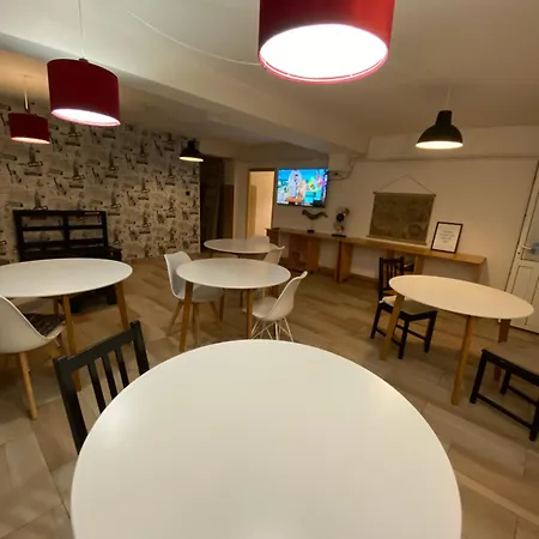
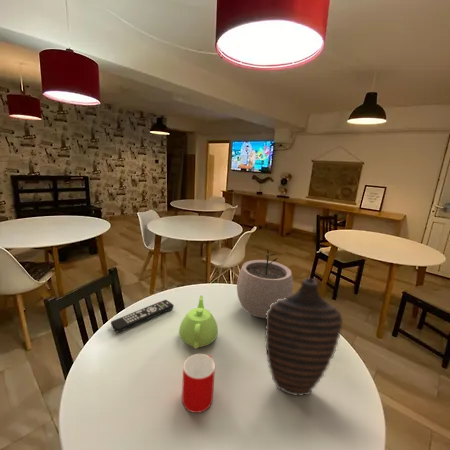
+ remote control [110,299,175,333]
+ plant pot [236,249,294,319]
+ decorative vase [264,277,344,397]
+ cup [181,353,216,414]
+ teapot [178,294,219,350]
